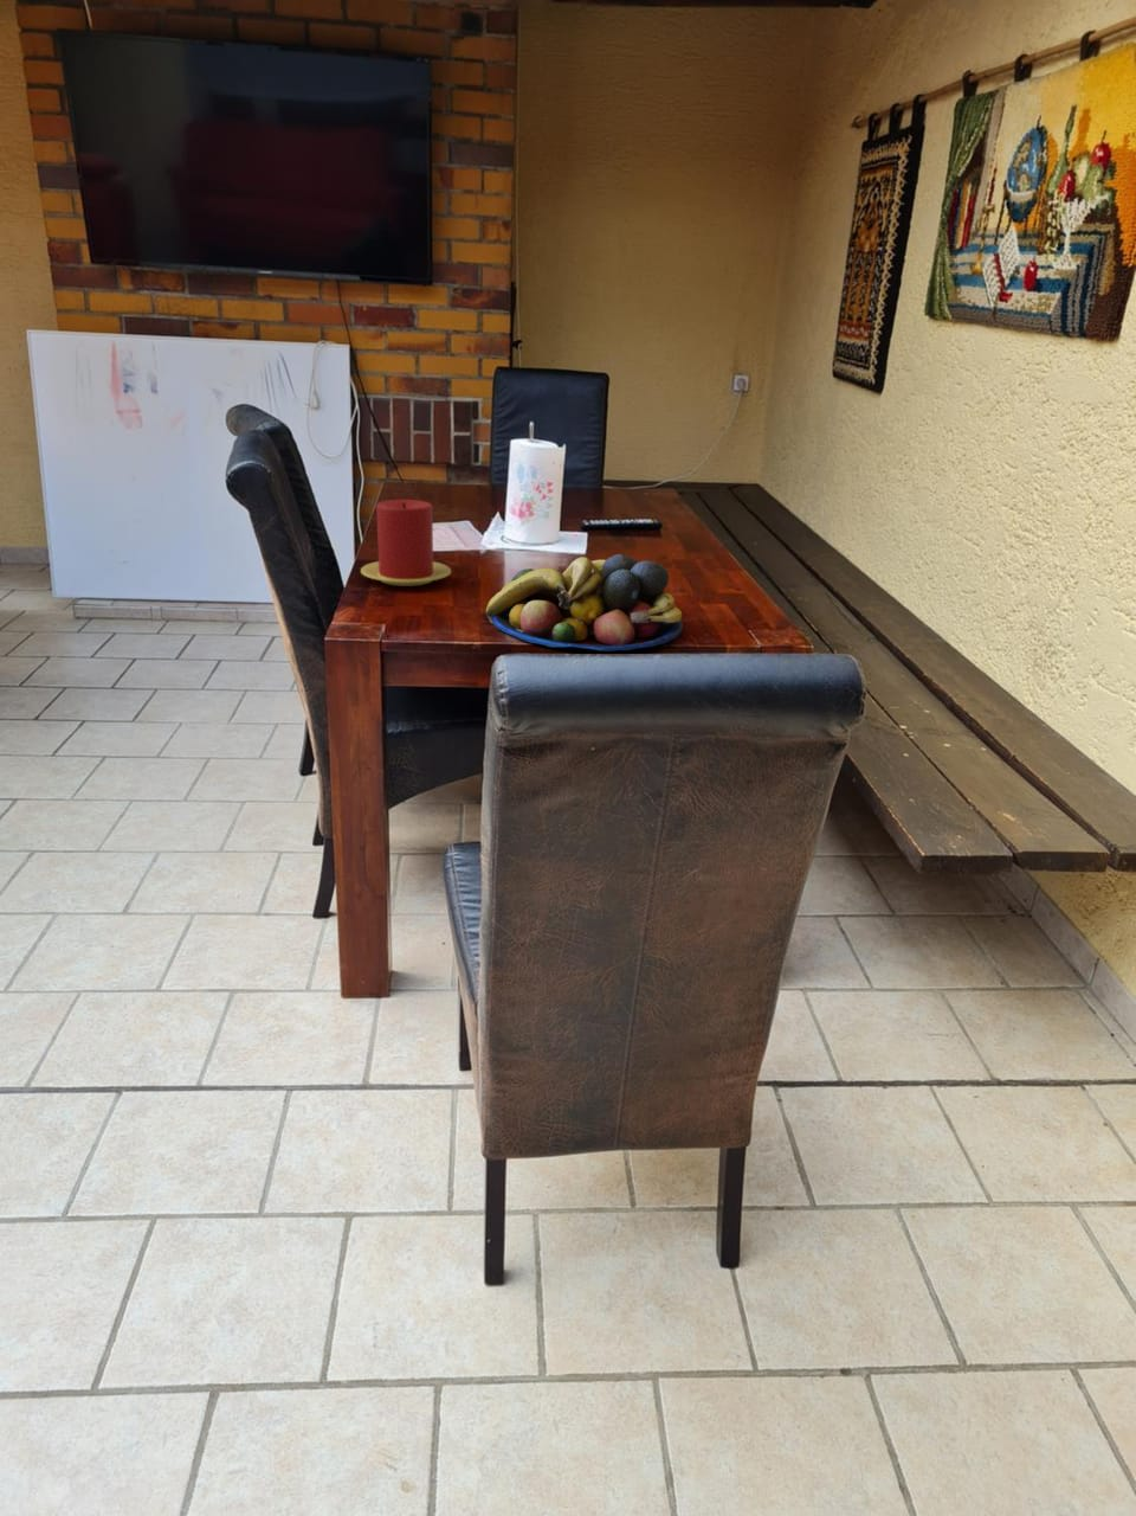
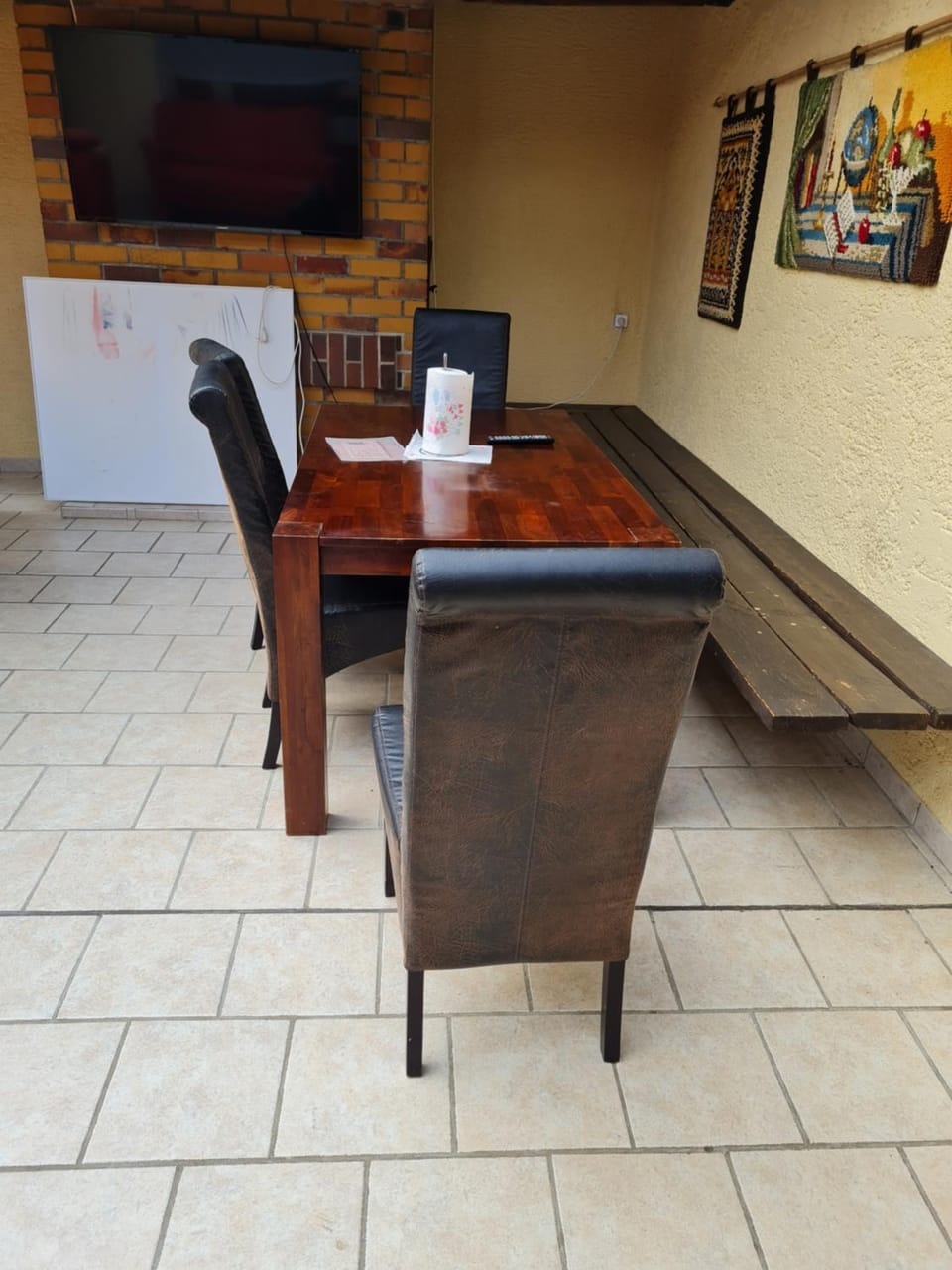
- candle [359,499,452,587]
- fruit bowl [486,553,684,653]
